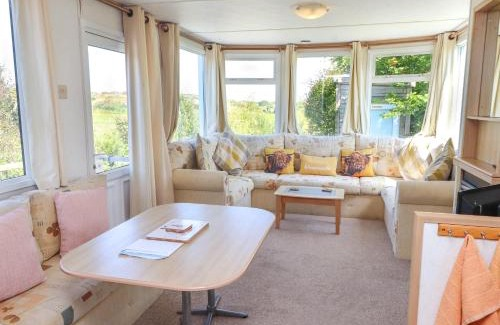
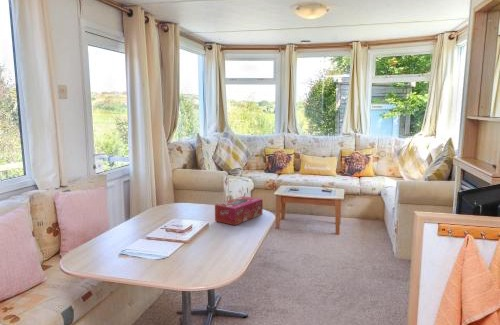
+ tissue box [214,195,264,226]
